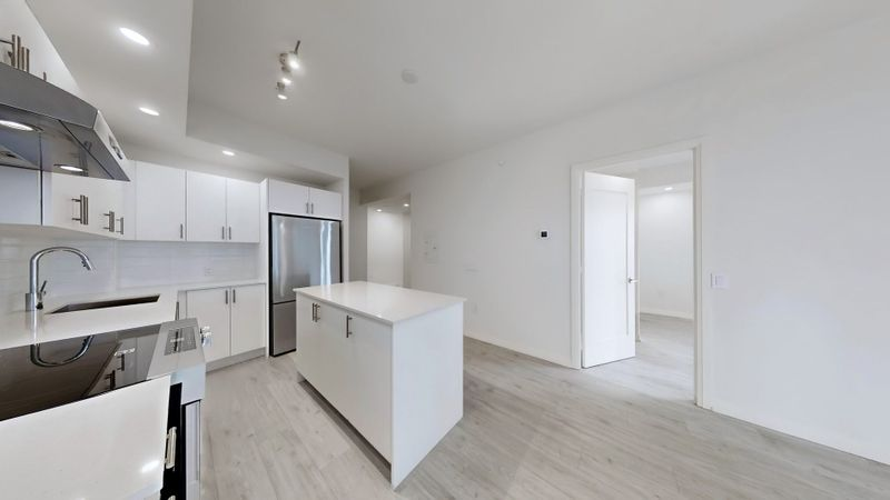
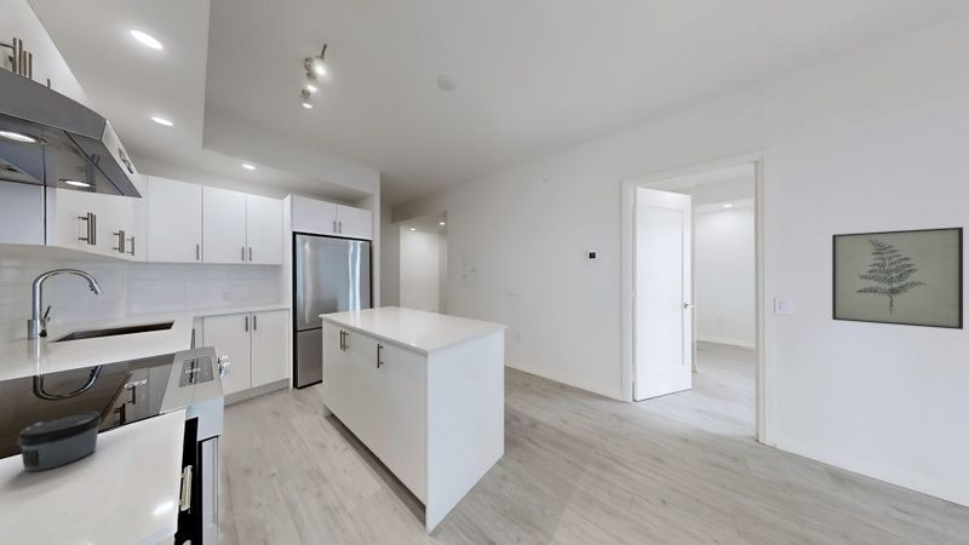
+ jar [16,411,103,472]
+ wall art [831,225,964,331]
